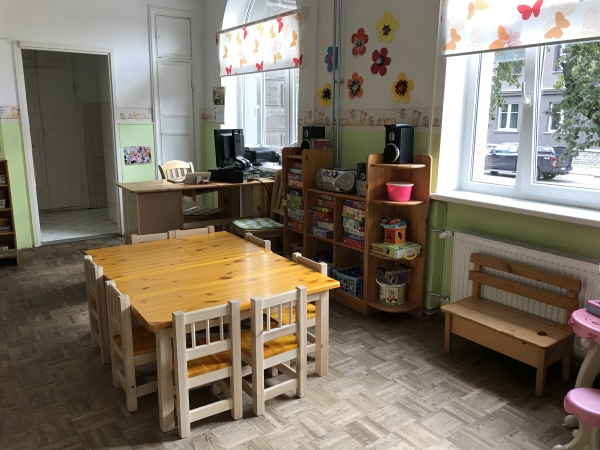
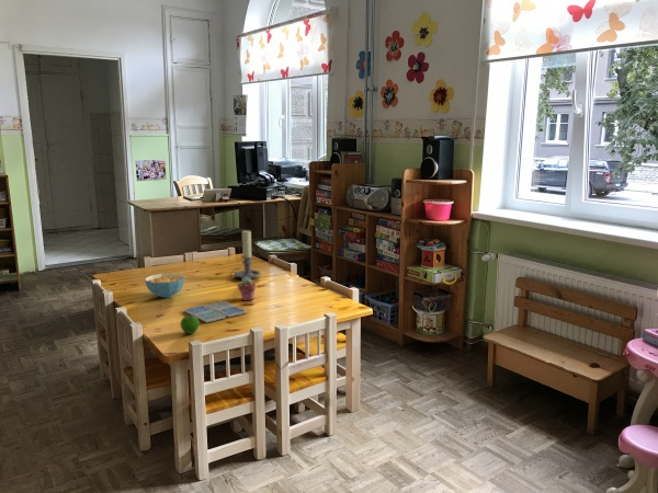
+ candle holder [228,229,262,280]
+ apple [179,314,201,335]
+ drink coaster [183,300,248,323]
+ potted succulent [237,277,257,301]
+ cereal bowl [144,272,185,299]
